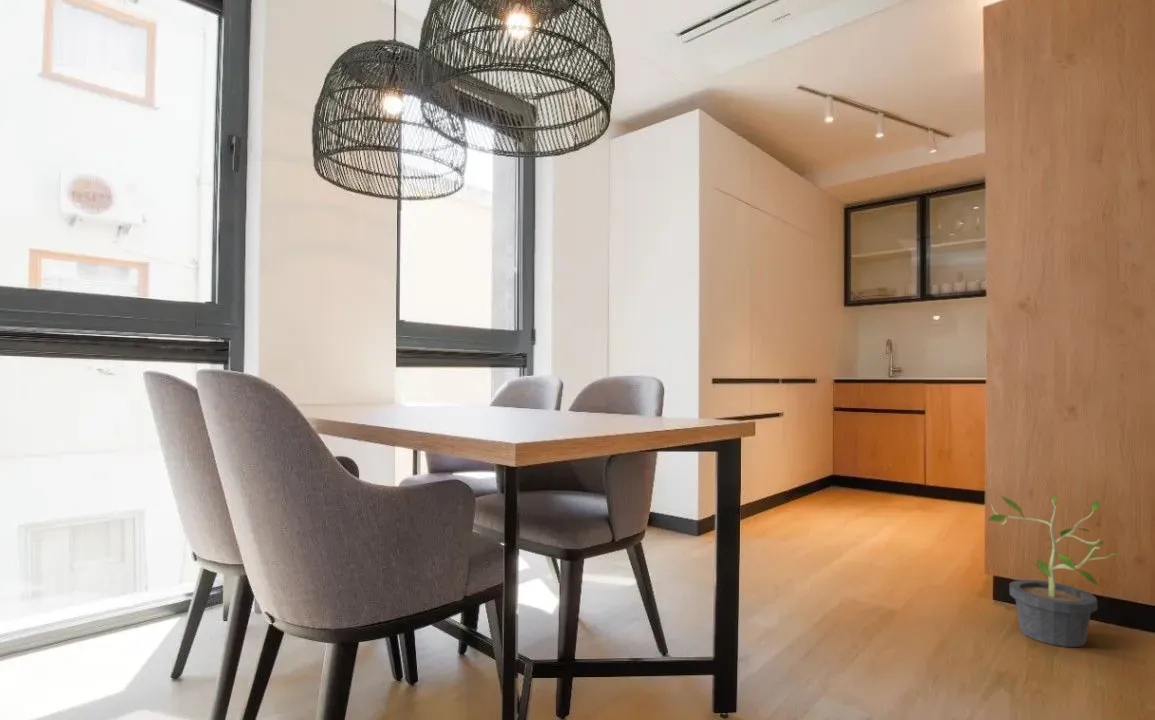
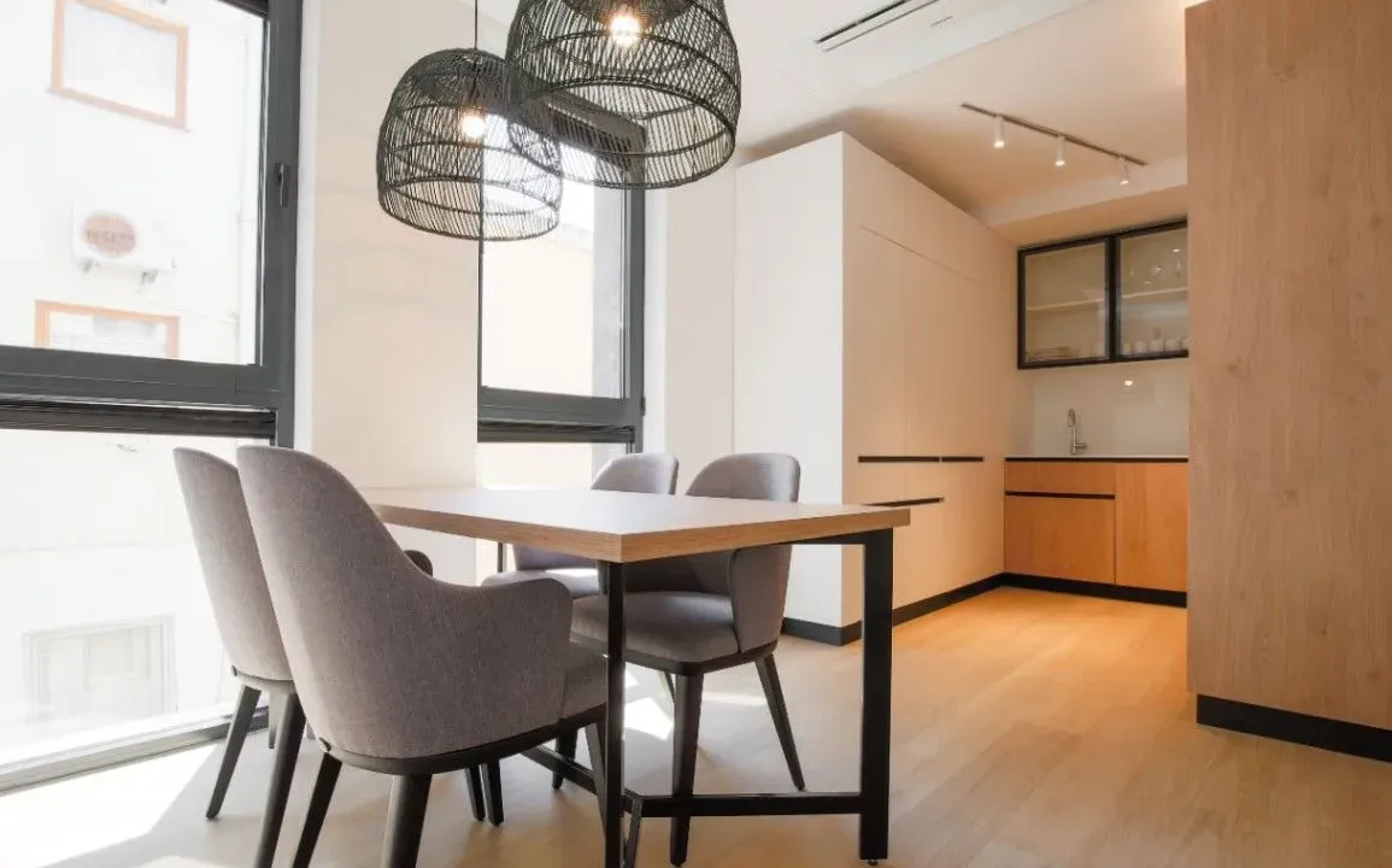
- potted plant [987,494,1123,648]
